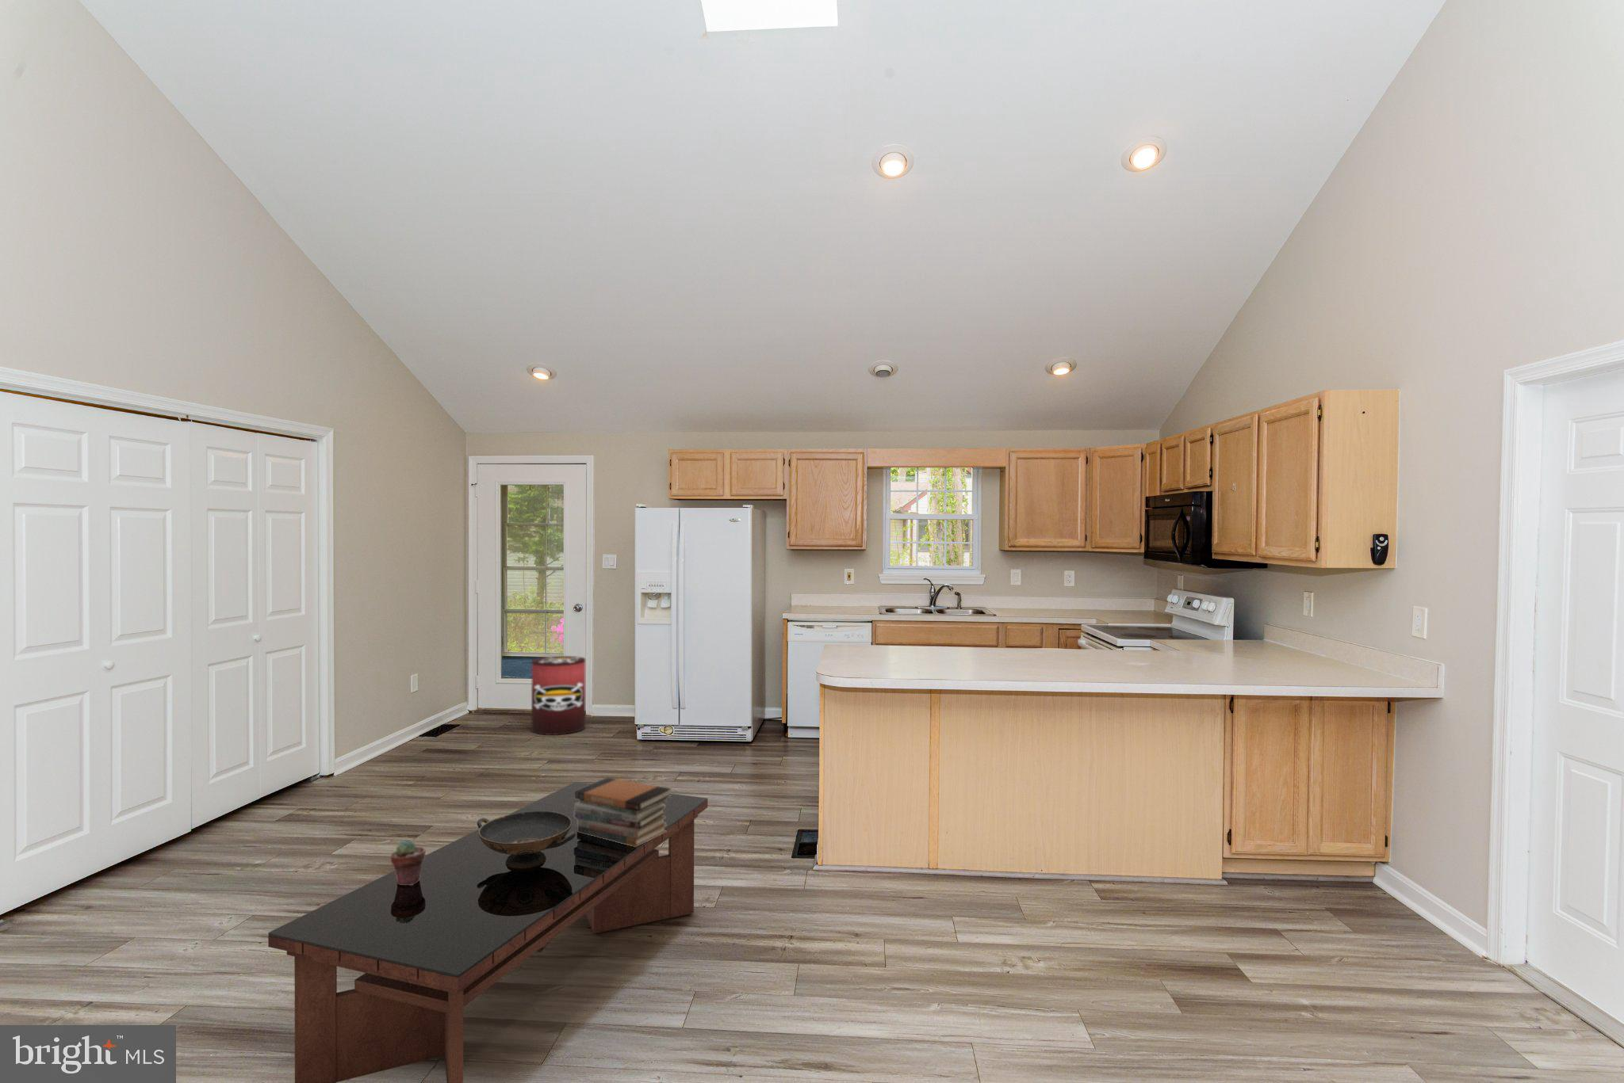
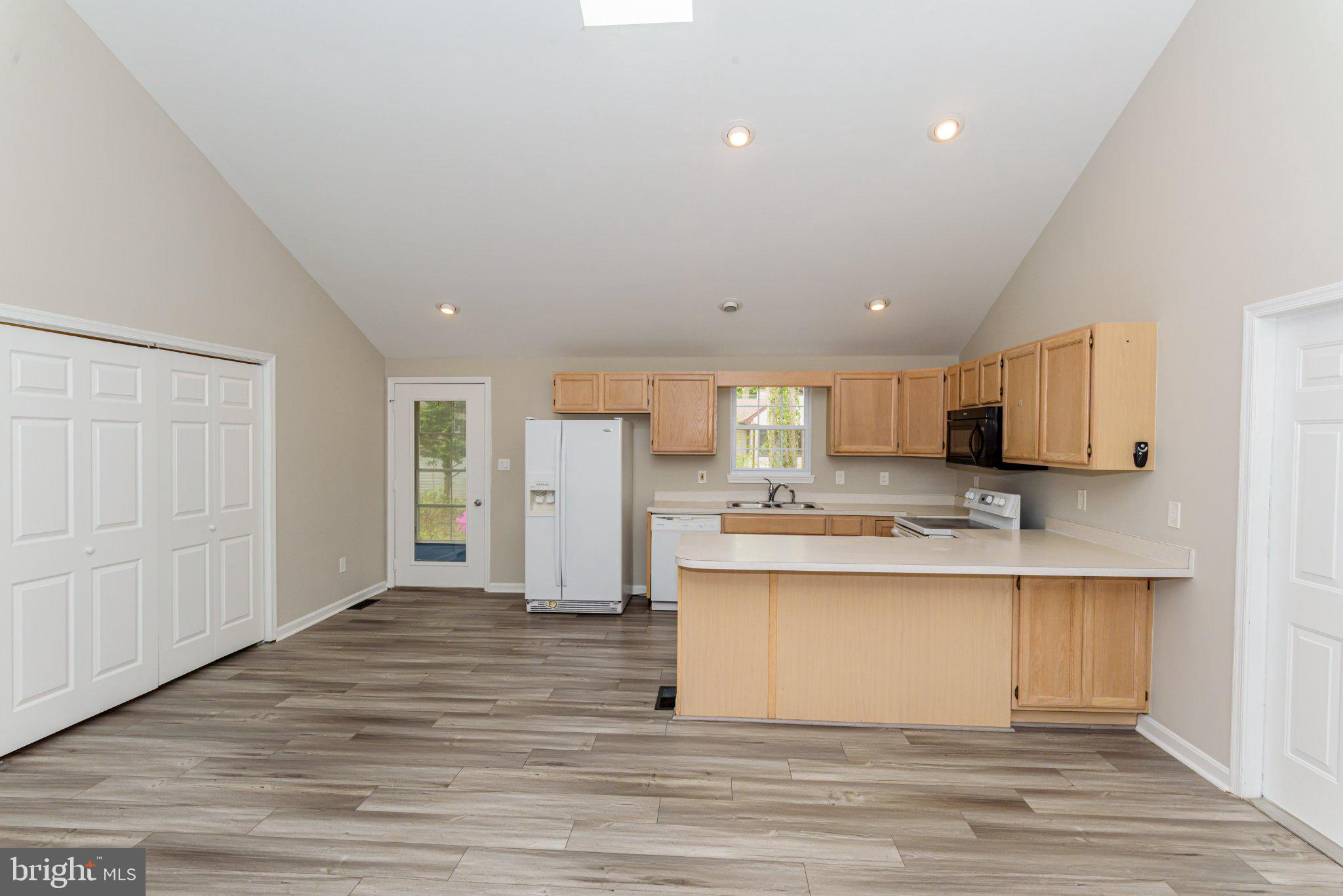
- potted succulent [391,839,427,885]
- waste bin [531,655,586,736]
- book stack [574,776,671,847]
- decorative bowl [476,811,576,868]
- coffee table [267,781,709,1083]
